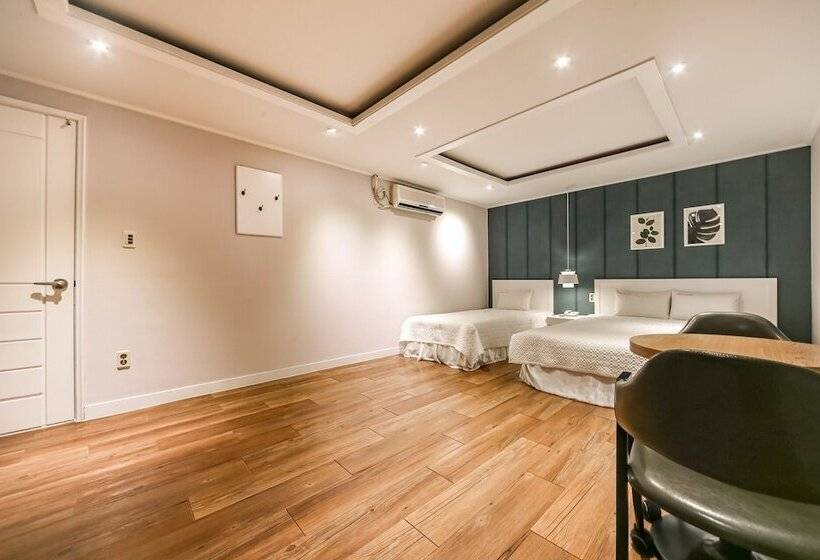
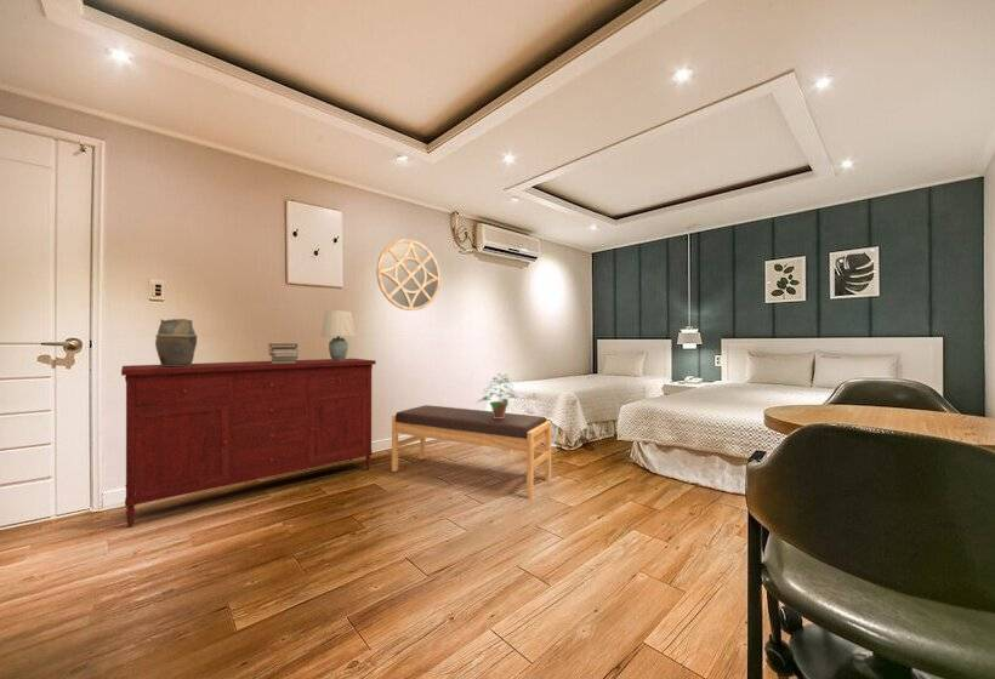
+ vase [154,318,199,366]
+ book stack [267,342,300,364]
+ sideboard [120,358,377,527]
+ potted plant [476,372,522,418]
+ bench [391,404,552,501]
+ table lamp [319,309,357,361]
+ home mirror [375,238,442,312]
